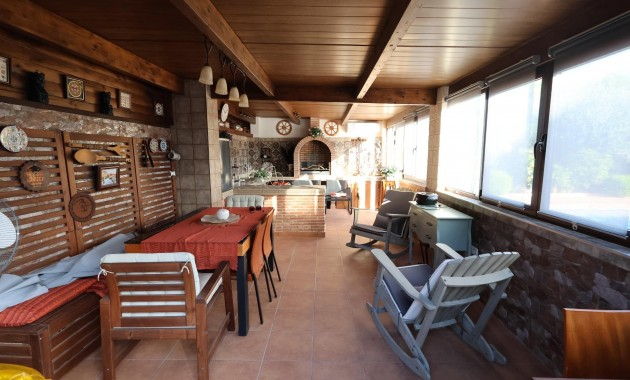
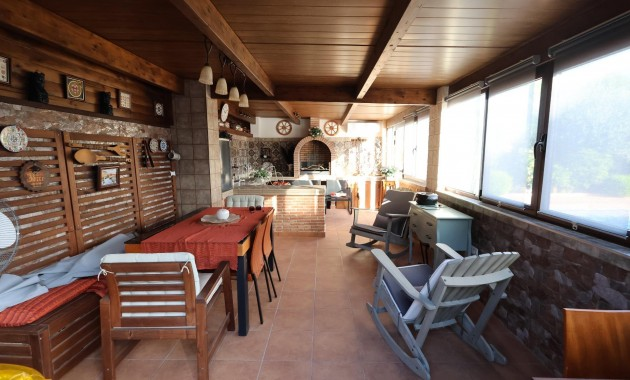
- decorative plate [67,191,97,223]
